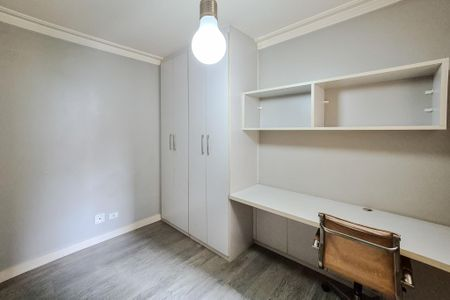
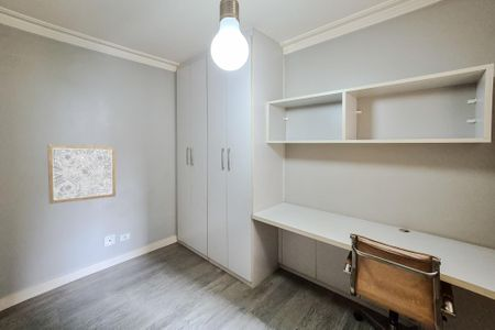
+ wall art [46,143,117,205]
